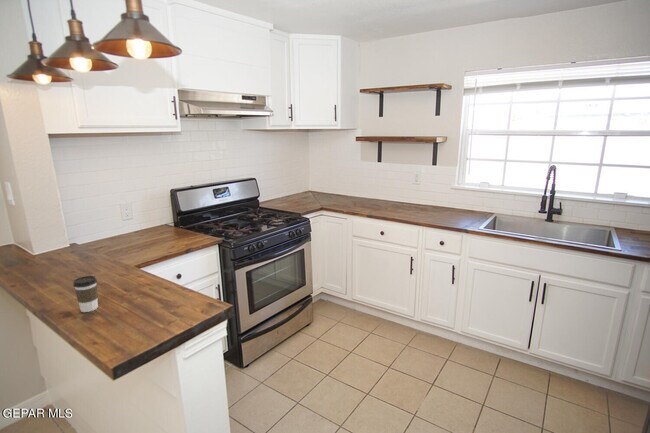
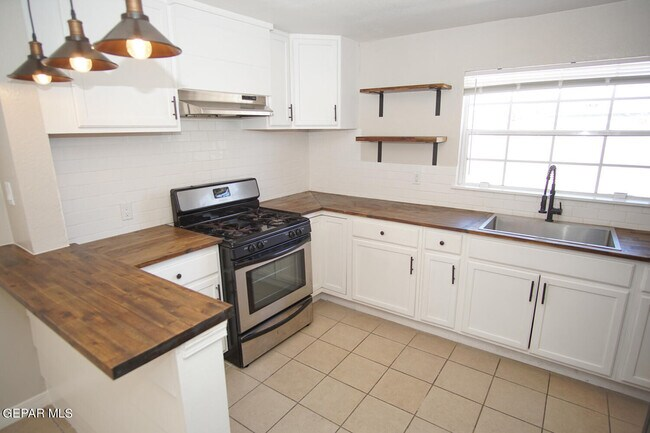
- coffee cup [72,275,99,313]
